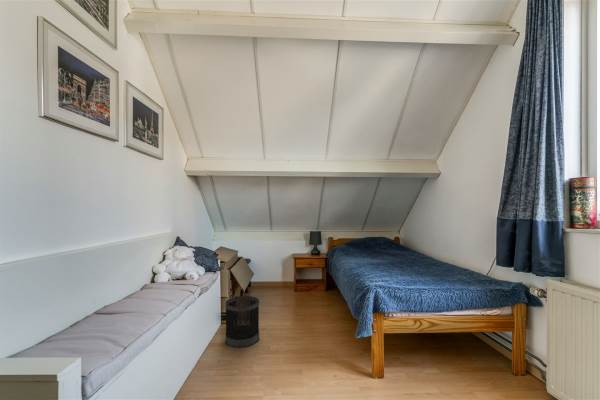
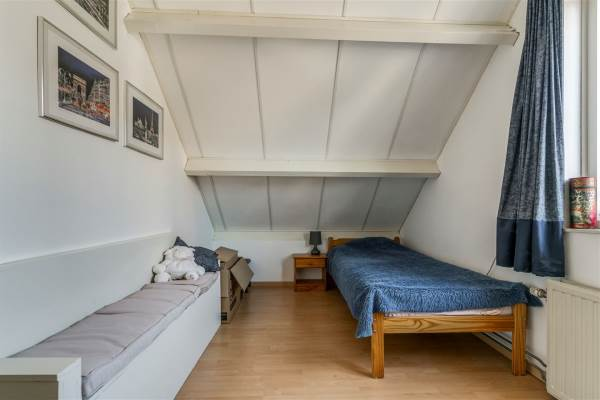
- wastebasket [224,295,260,349]
